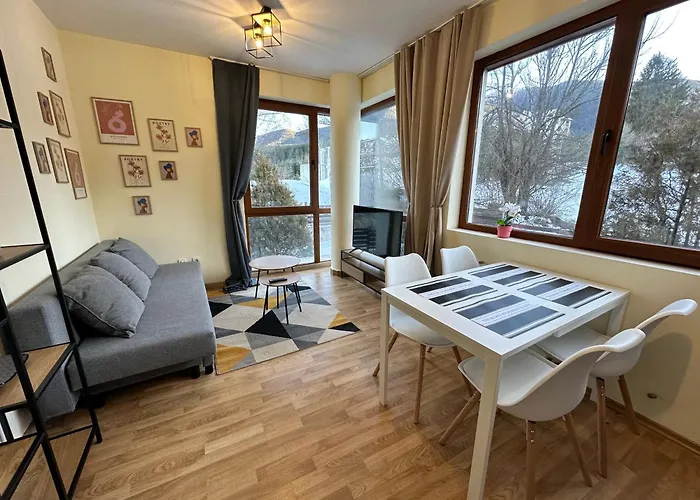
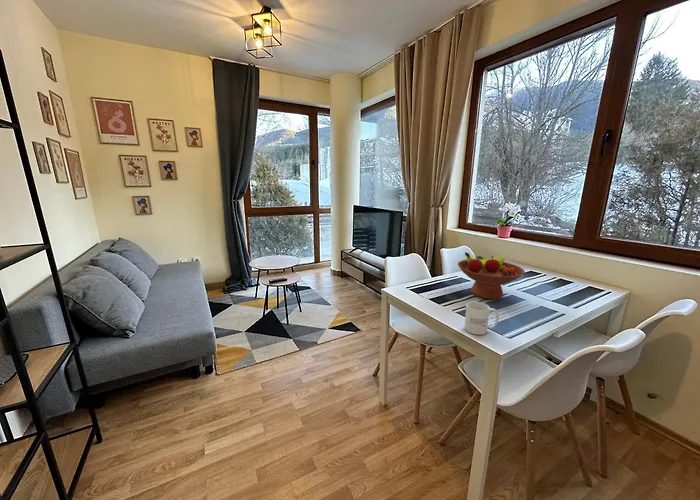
+ mug [464,301,500,336]
+ fruit bowl [457,251,526,300]
